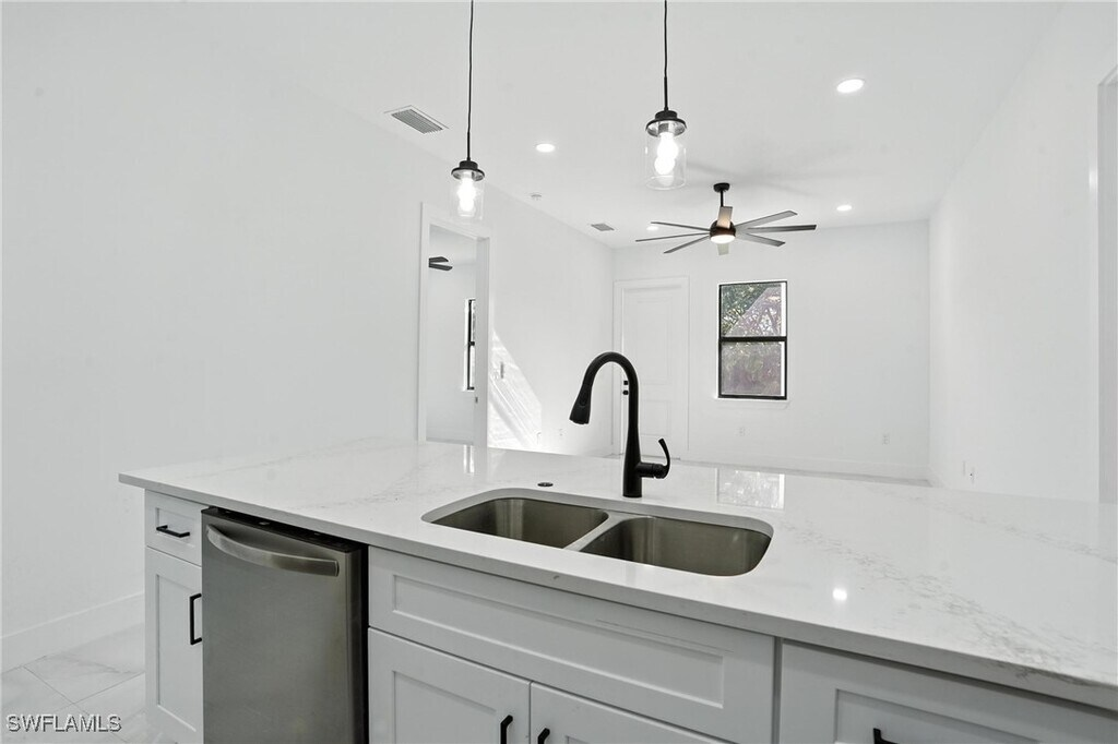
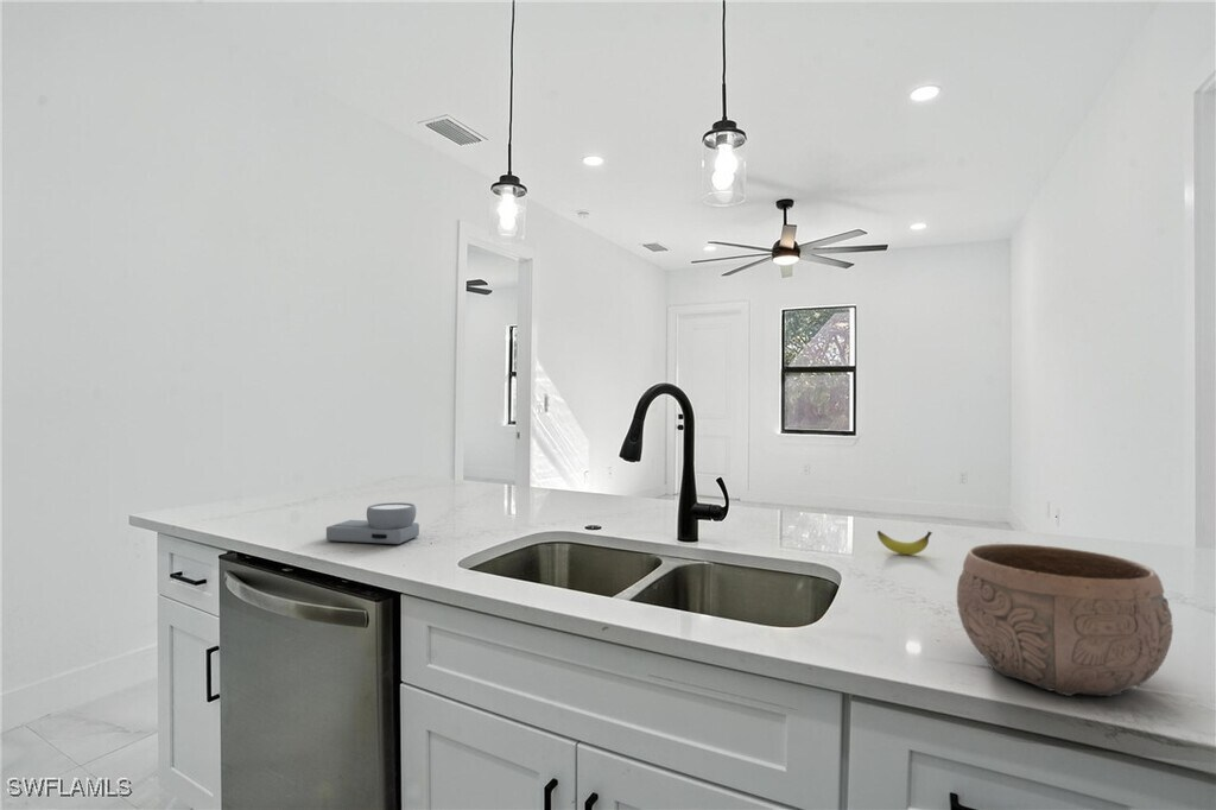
+ bowl [956,543,1174,697]
+ banana [876,530,933,556]
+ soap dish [325,501,420,545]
